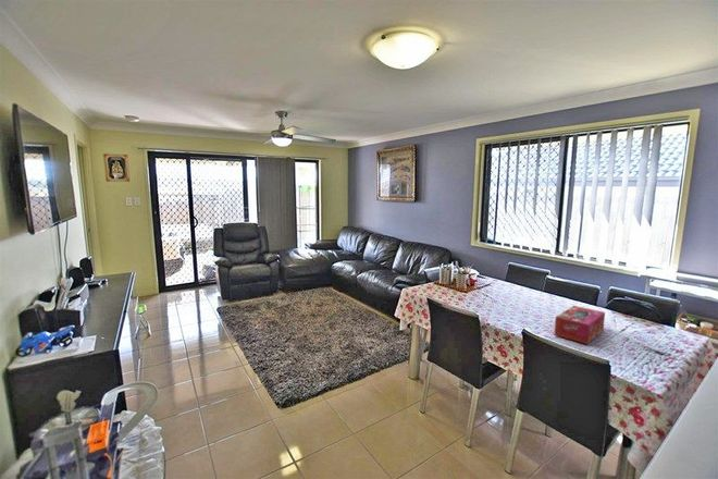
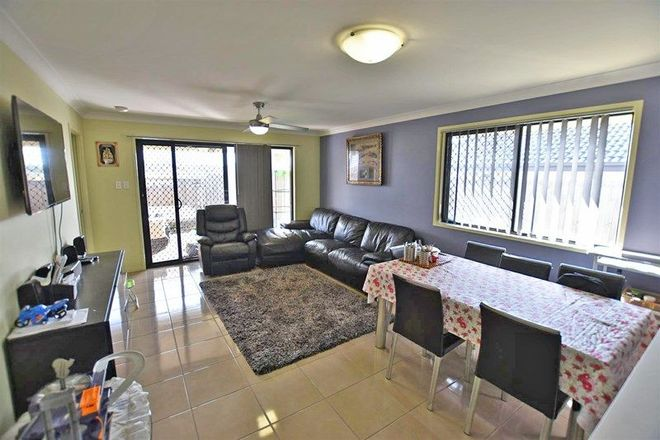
- tissue box [554,305,606,345]
